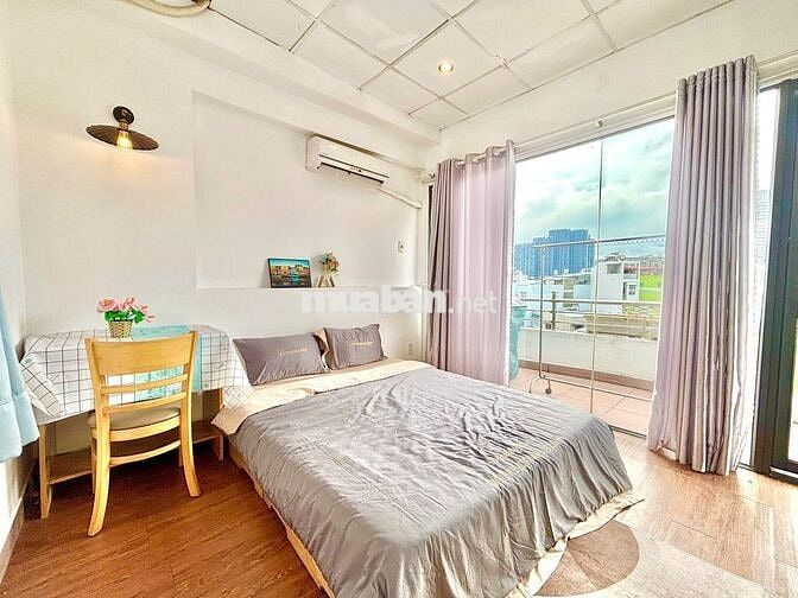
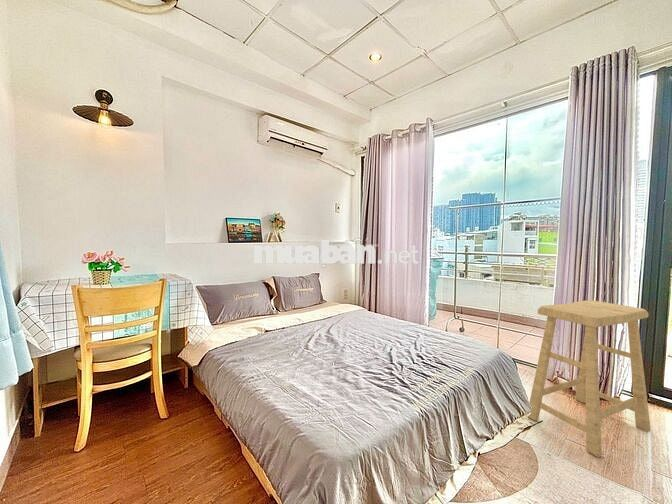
+ stool [527,299,652,458]
